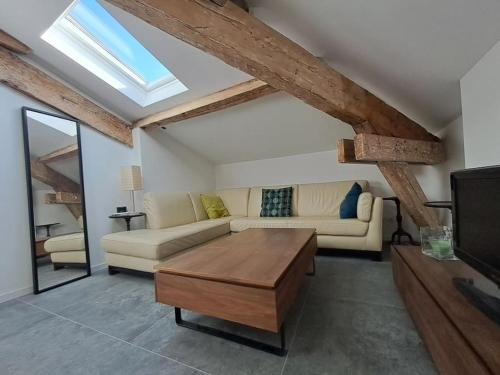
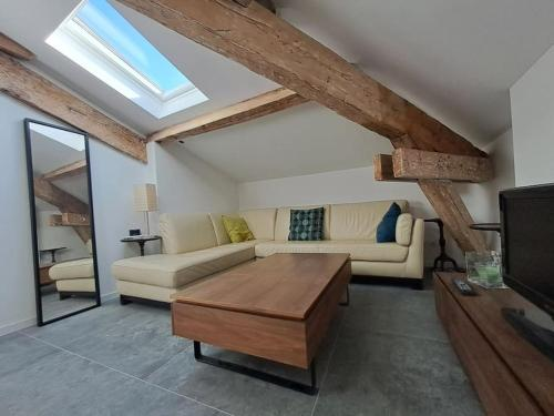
+ remote control [450,277,478,297]
